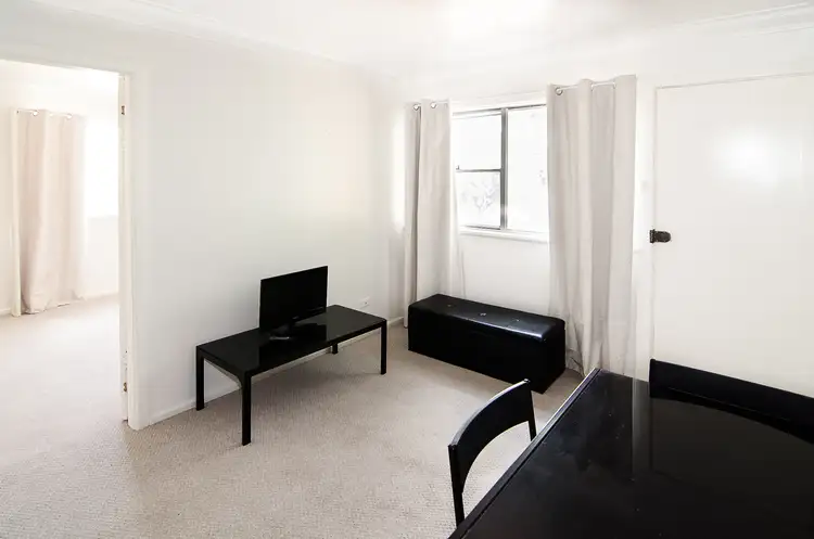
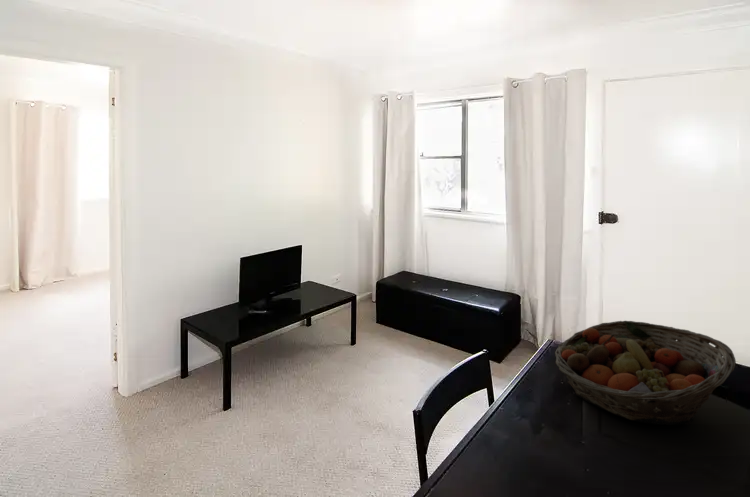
+ fruit basket [554,320,737,426]
